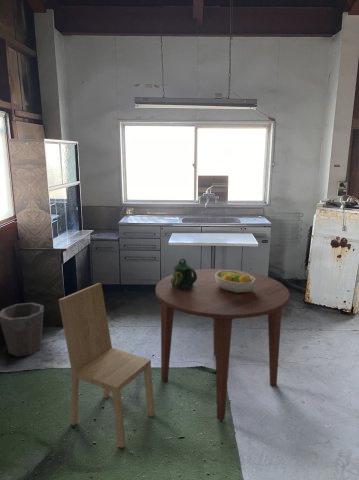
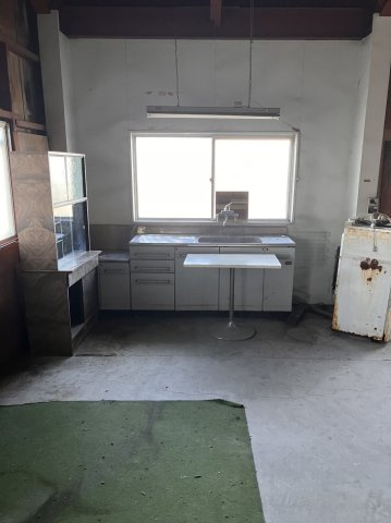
- ceramic pitcher [171,257,197,289]
- dining table [155,268,291,422]
- fruit bowl [215,270,255,293]
- waste bin [0,302,45,357]
- dining chair [58,282,156,449]
